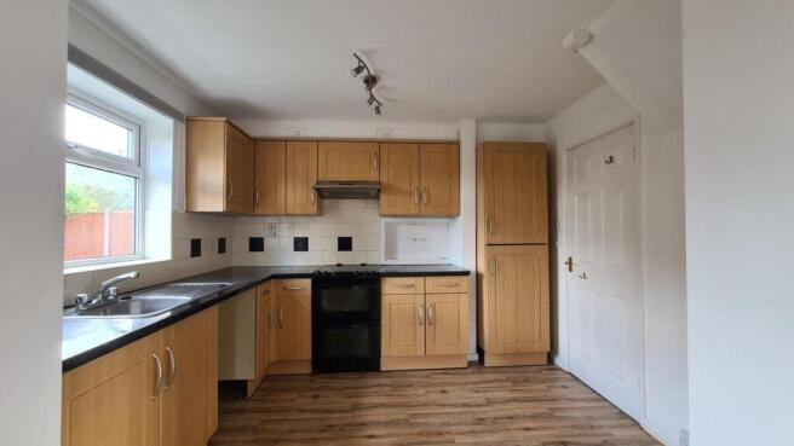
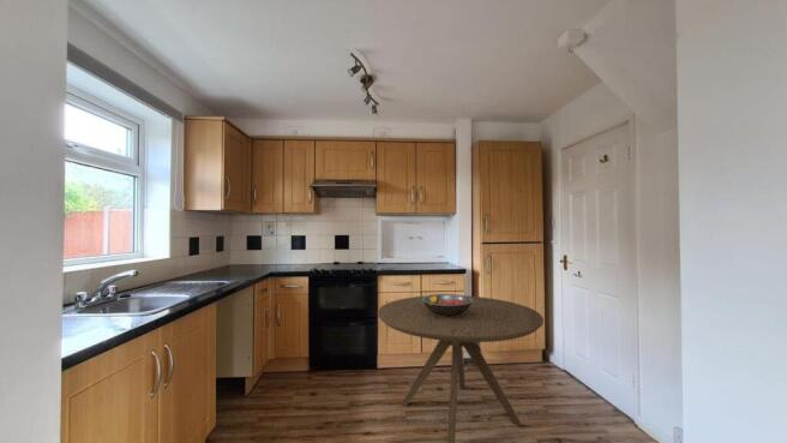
+ dining table [377,294,545,443]
+ fruit bowl [422,293,473,317]
